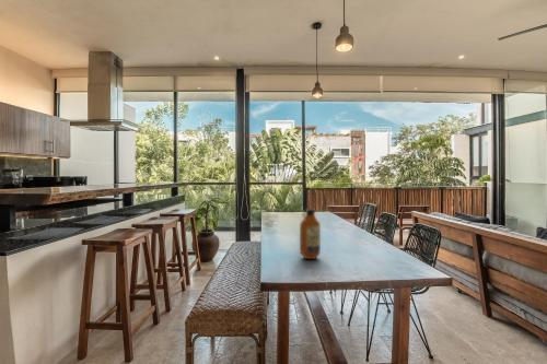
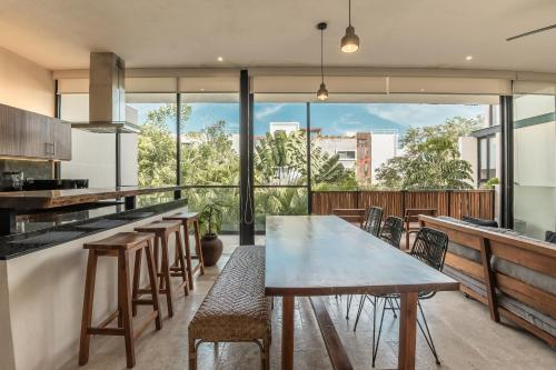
- bottle [299,208,322,260]
